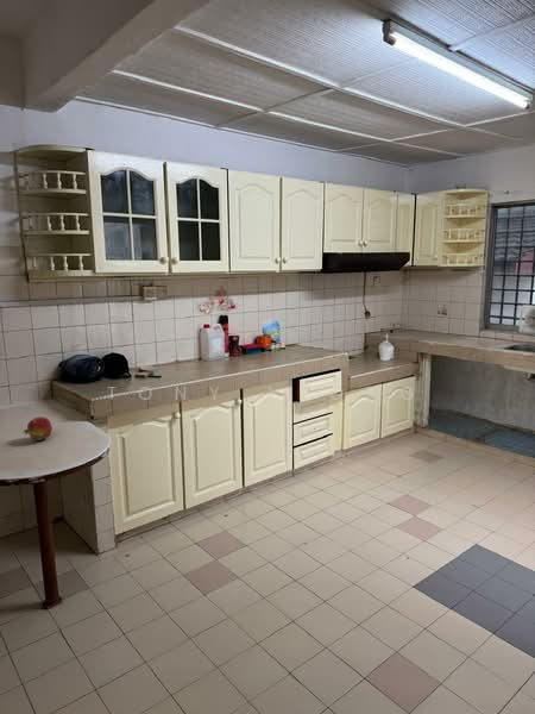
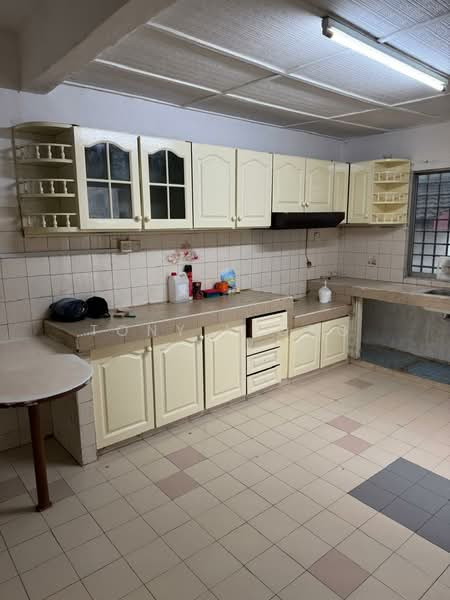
- fruit [21,415,54,441]
